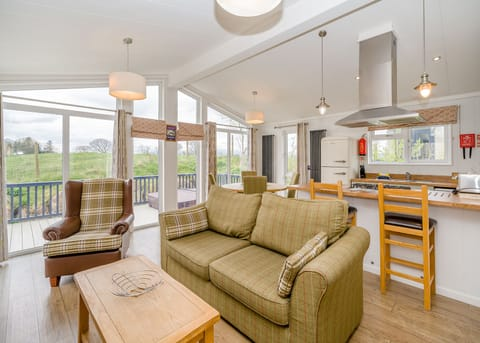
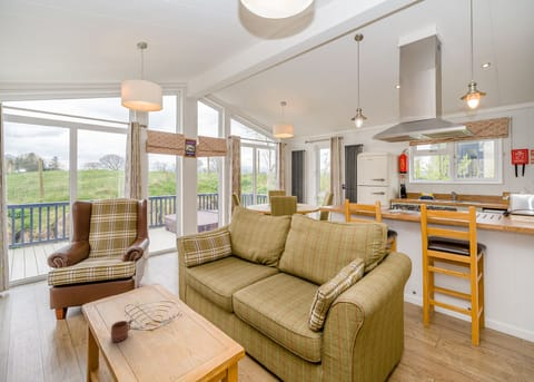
+ mug [110,319,136,343]
